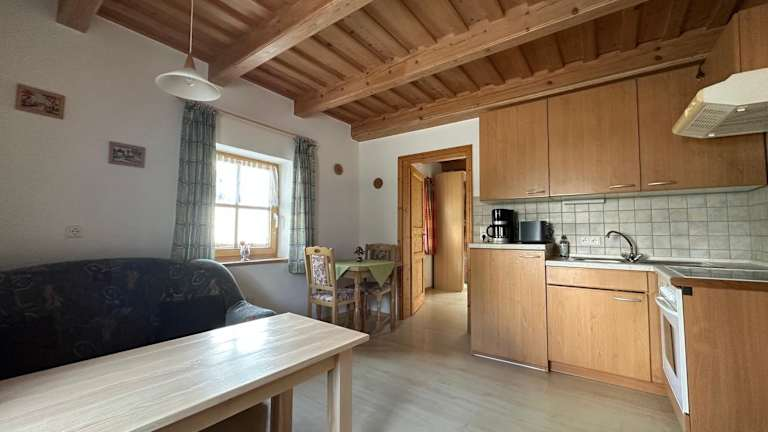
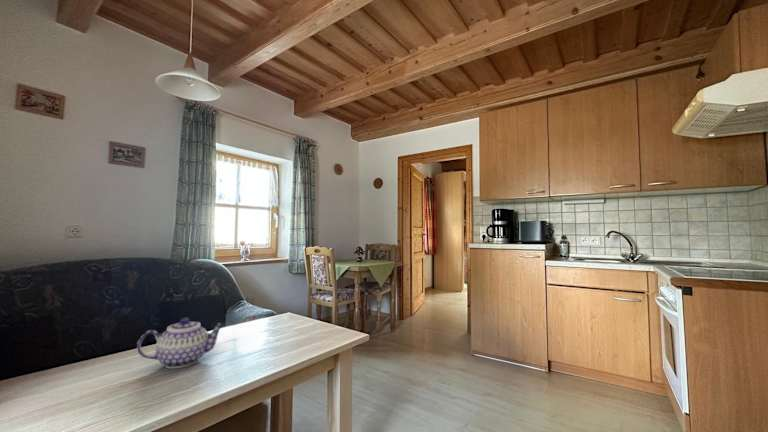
+ teapot [136,317,226,369]
